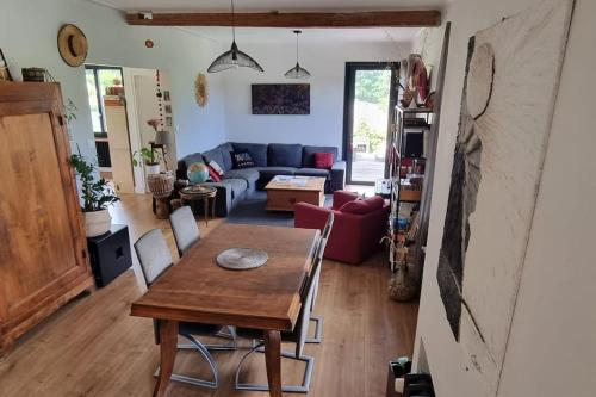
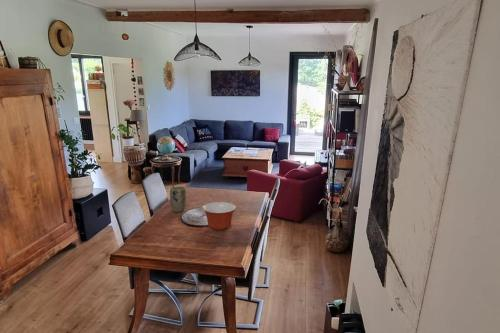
+ plant pot [169,185,187,213]
+ mixing bowl [202,201,237,231]
